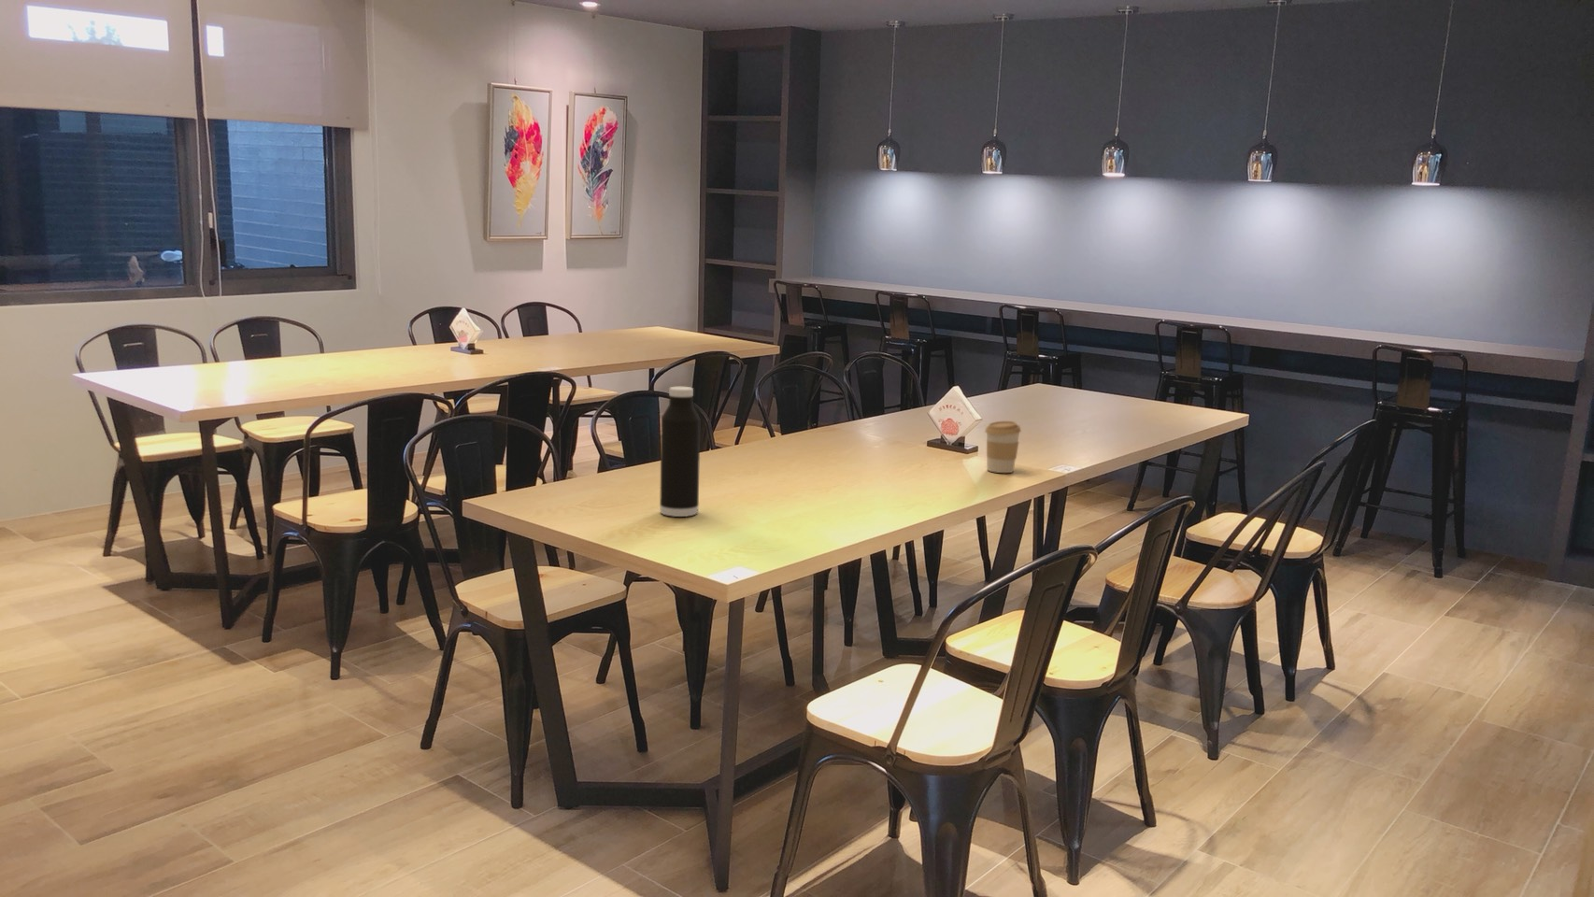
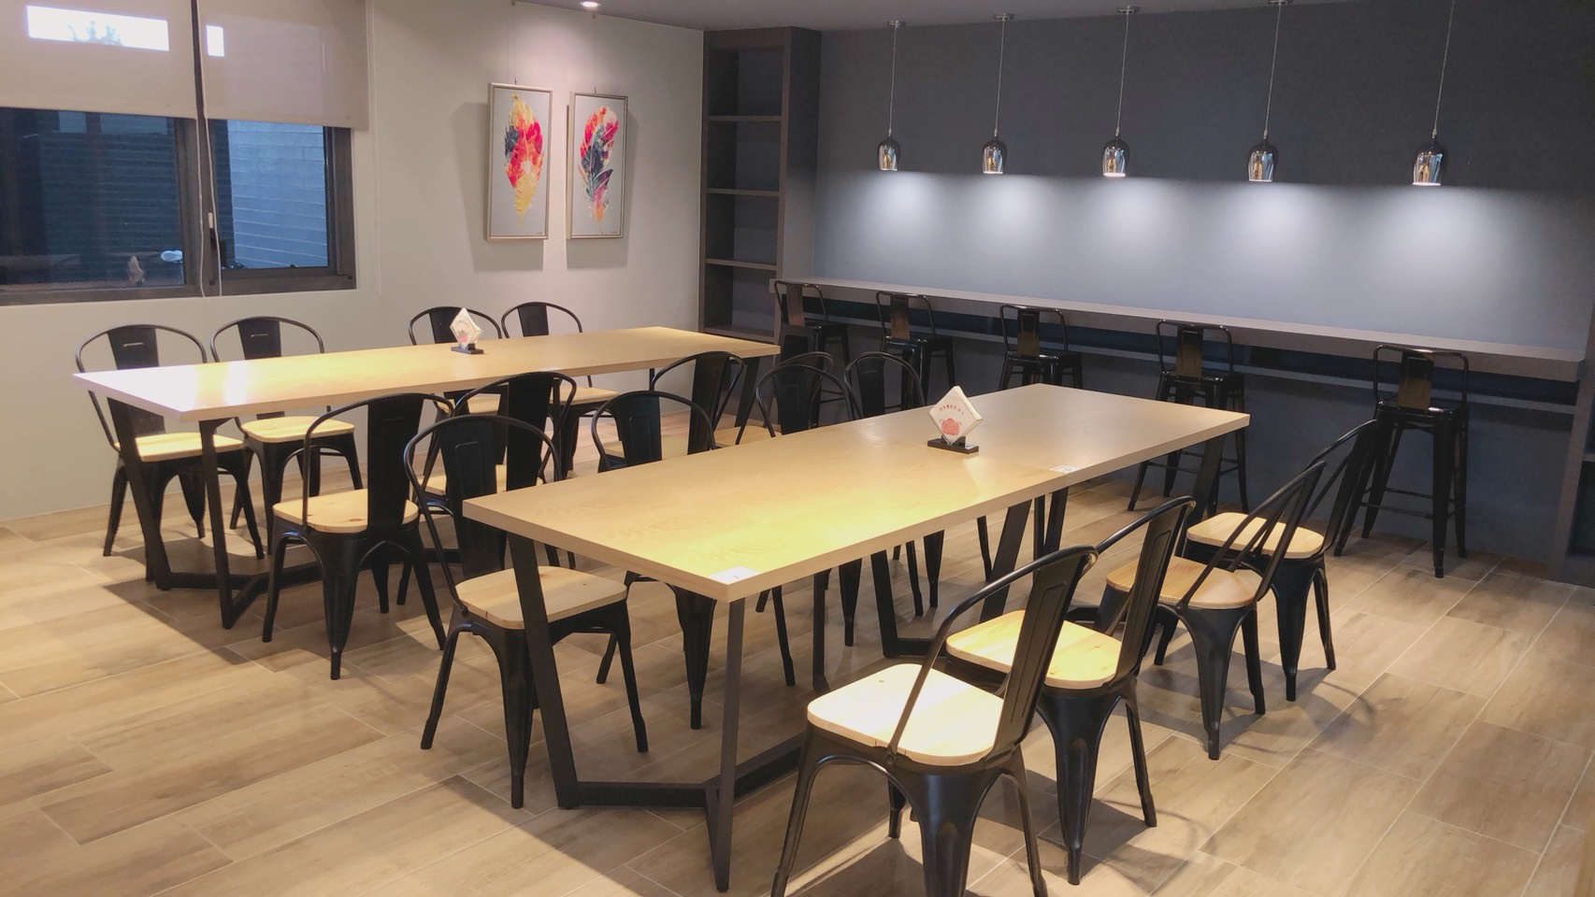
- coffee cup [984,421,1023,474]
- water bottle [659,386,701,518]
